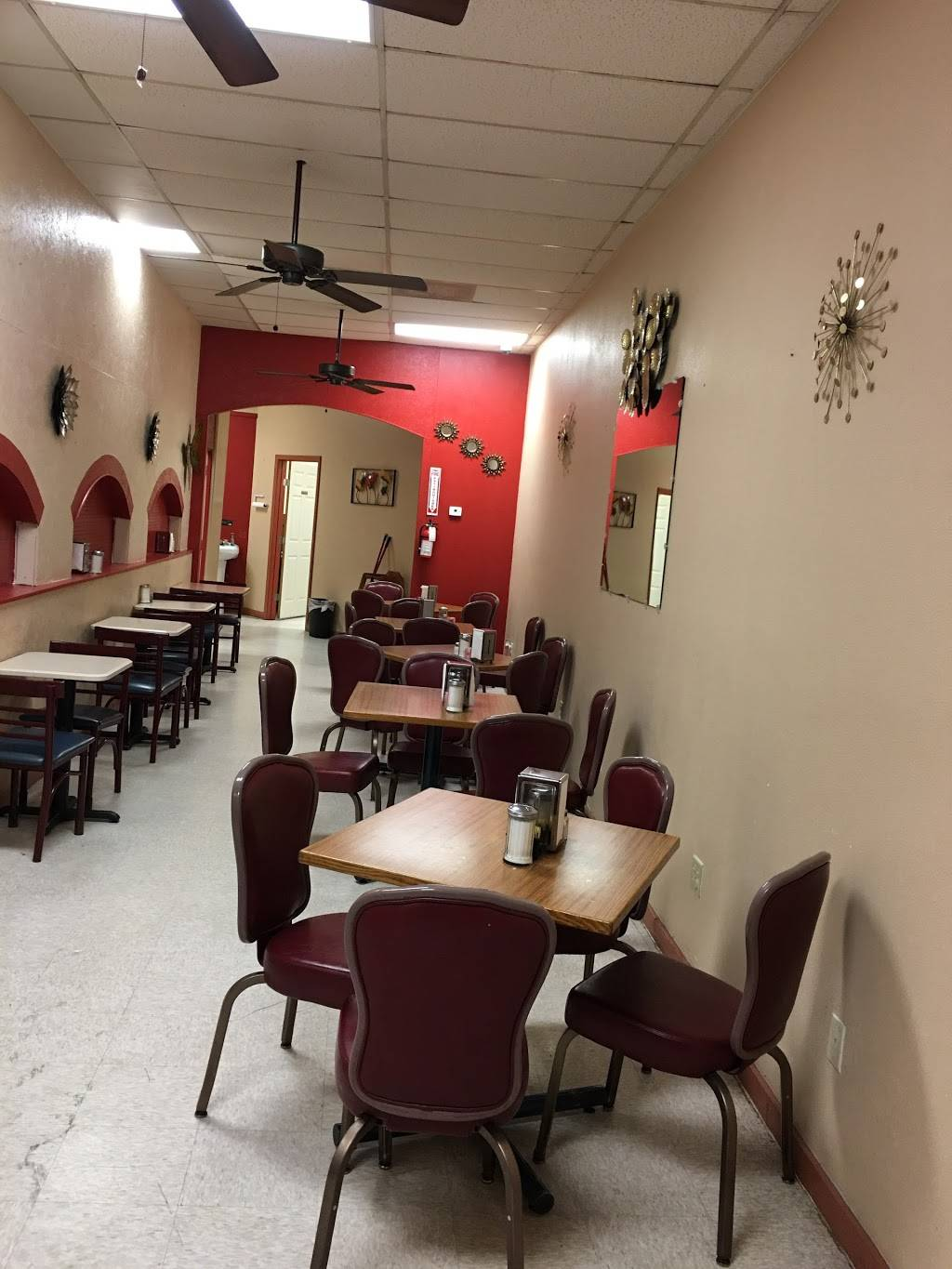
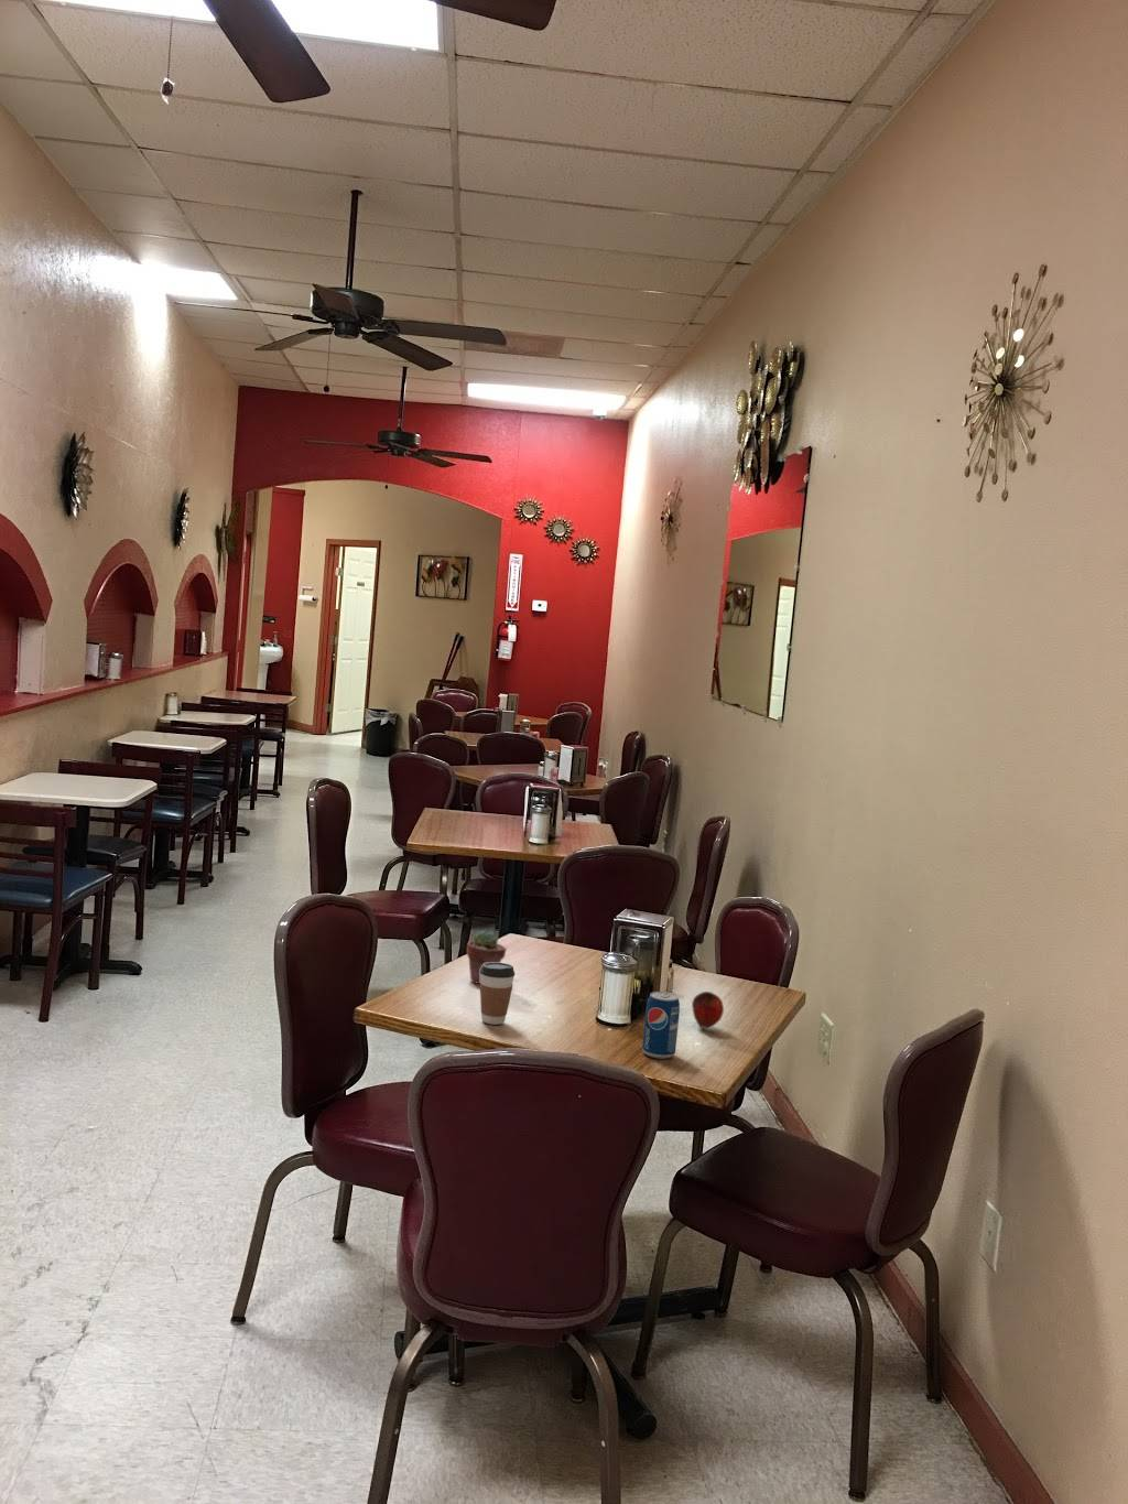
+ beverage can [641,991,681,1060]
+ apple [691,991,725,1029]
+ potted succulent [466,929,508,985]
+ coffee cup [479,962,515,1026]
